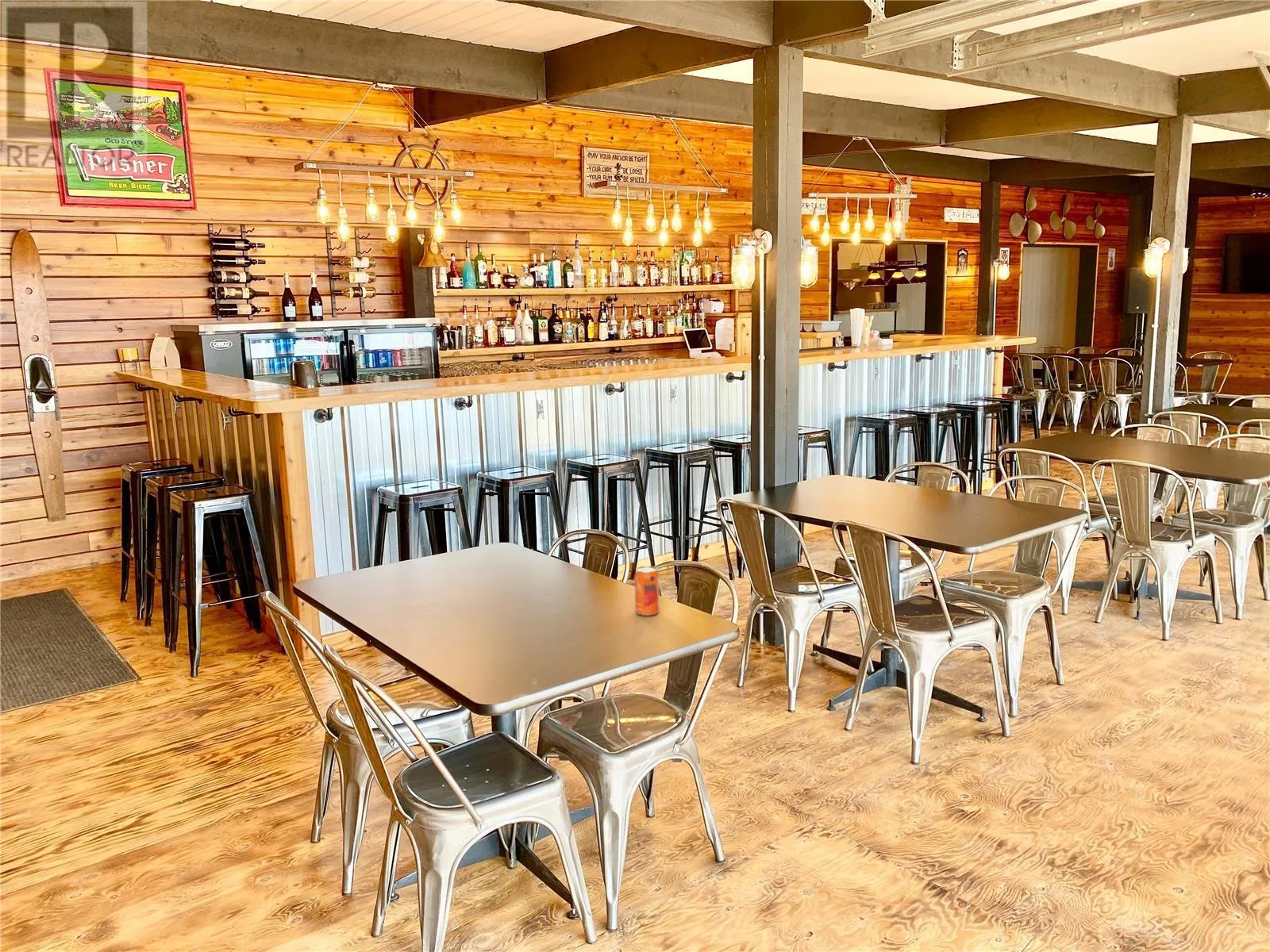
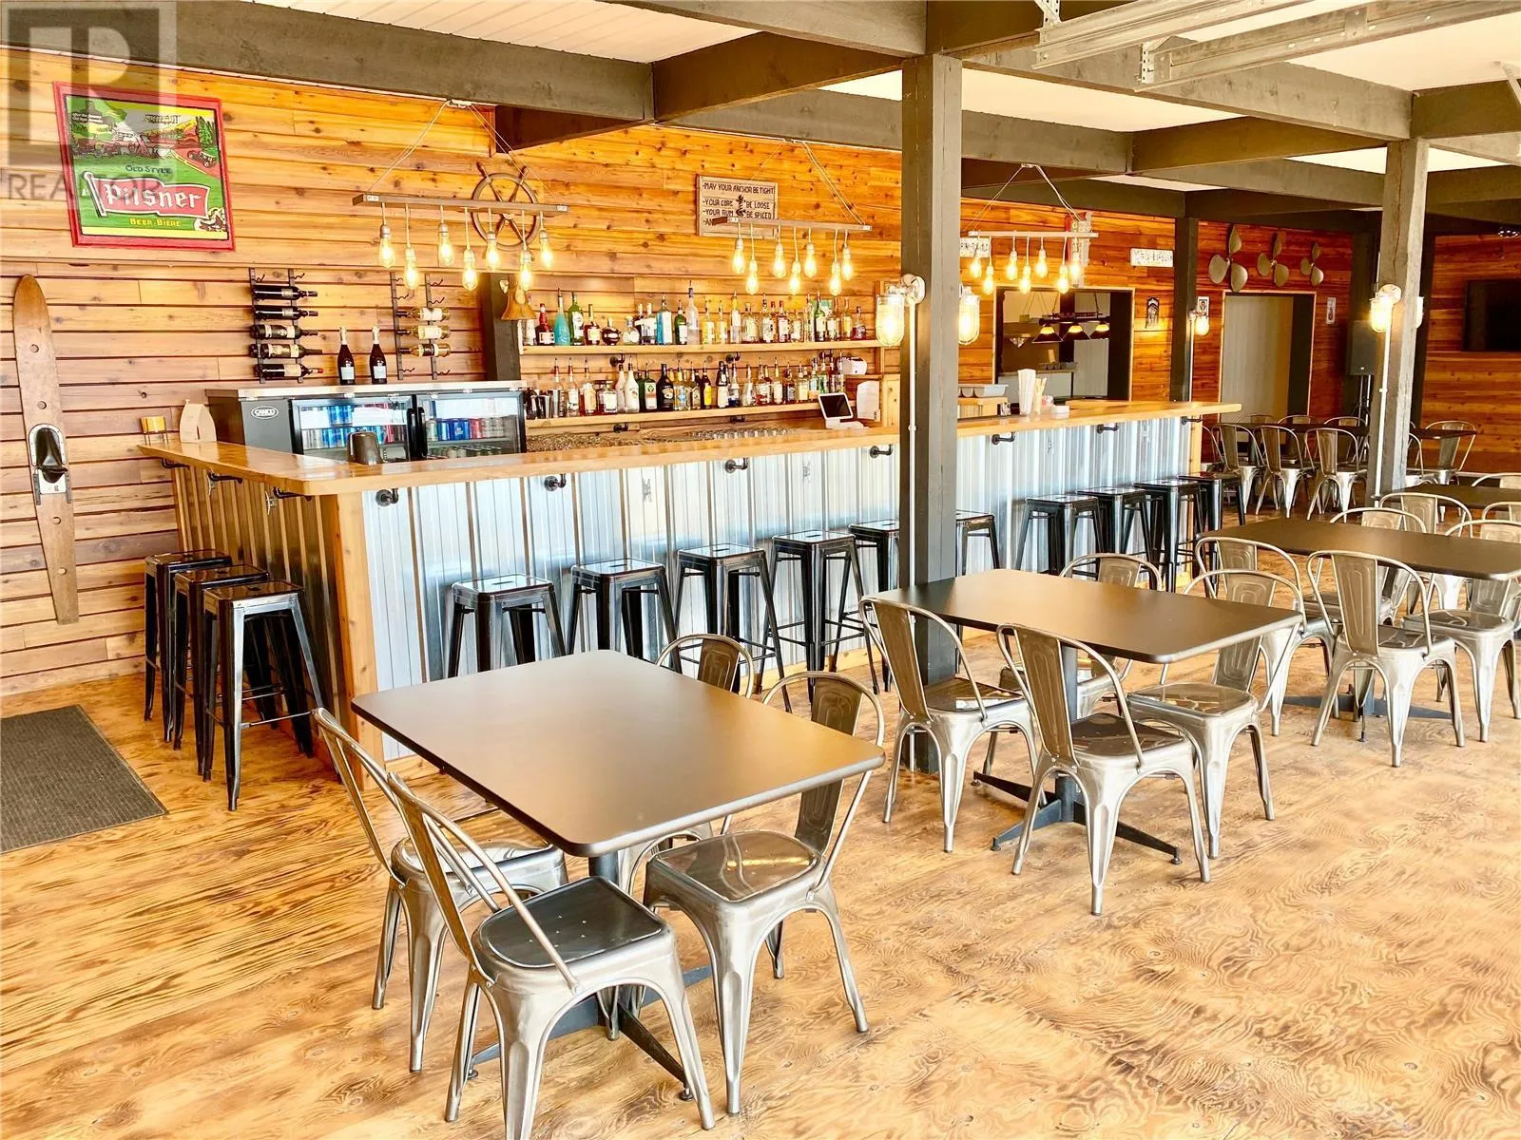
- beverage can [634,566,660,616]
